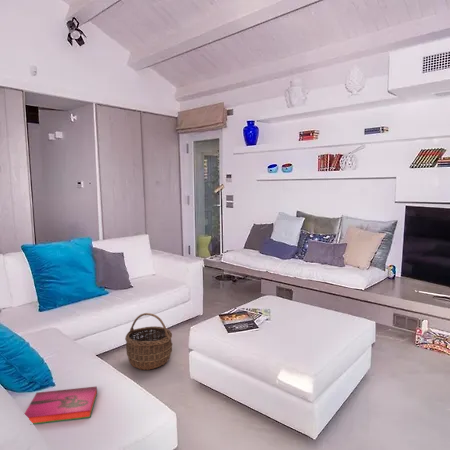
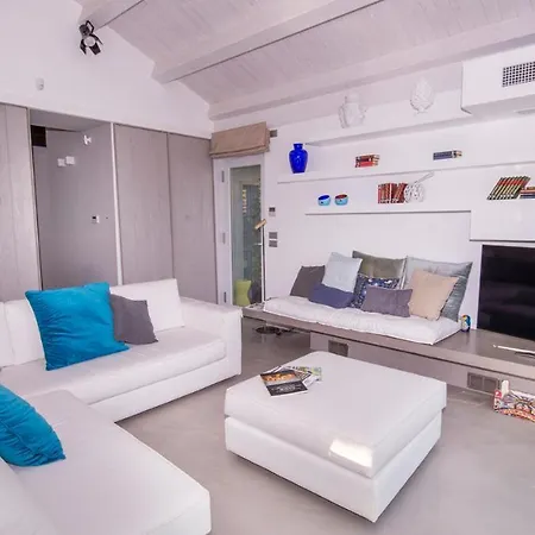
- hardback book [23,385,98,425]
- wicker basket [124,312,173,371]
